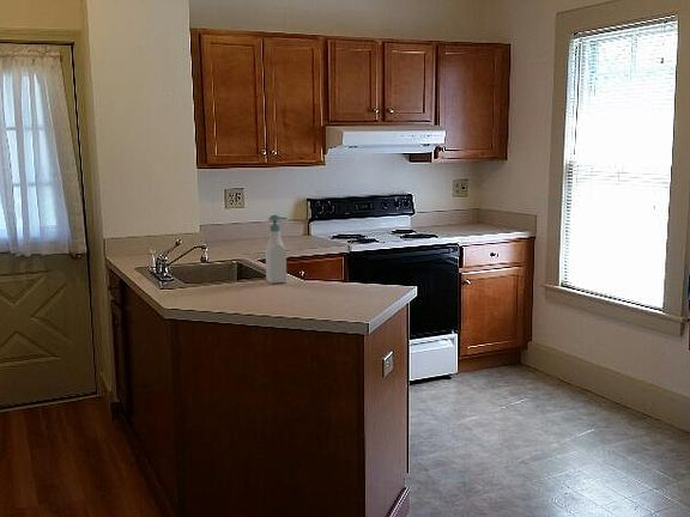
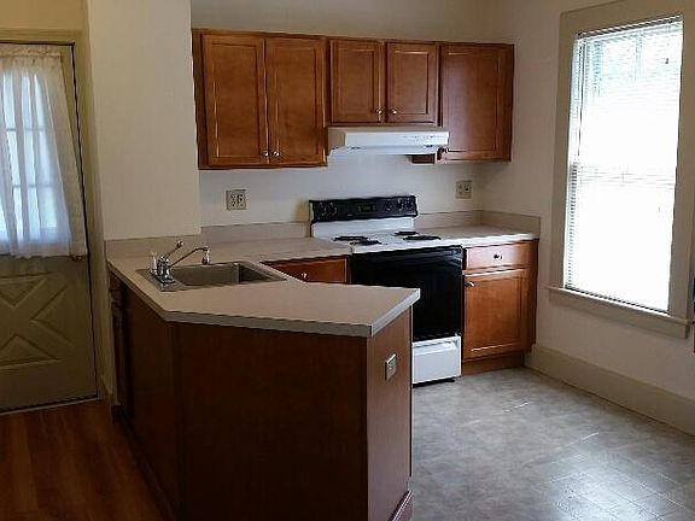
- soap bottle [265,214,288,285]
